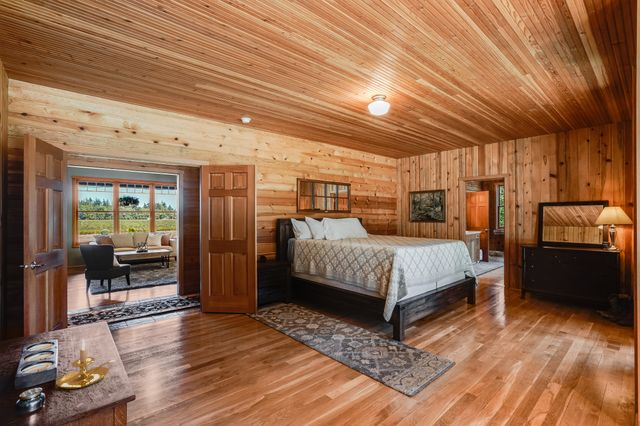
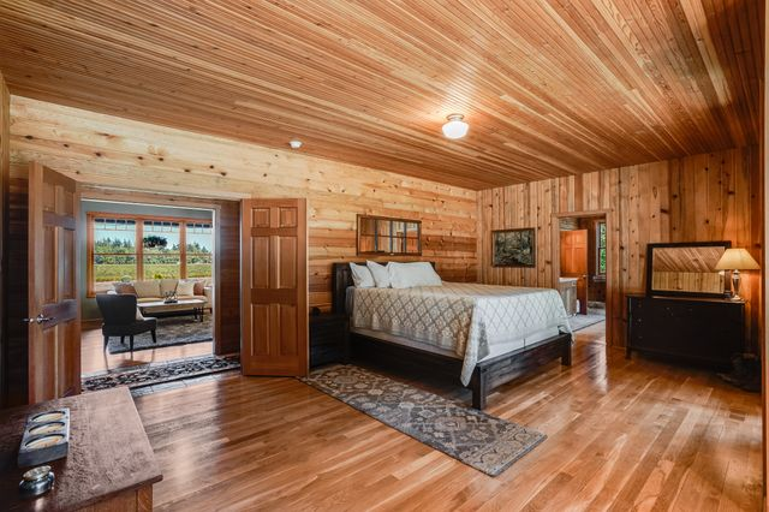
- candle holder [55,338,117,390]
